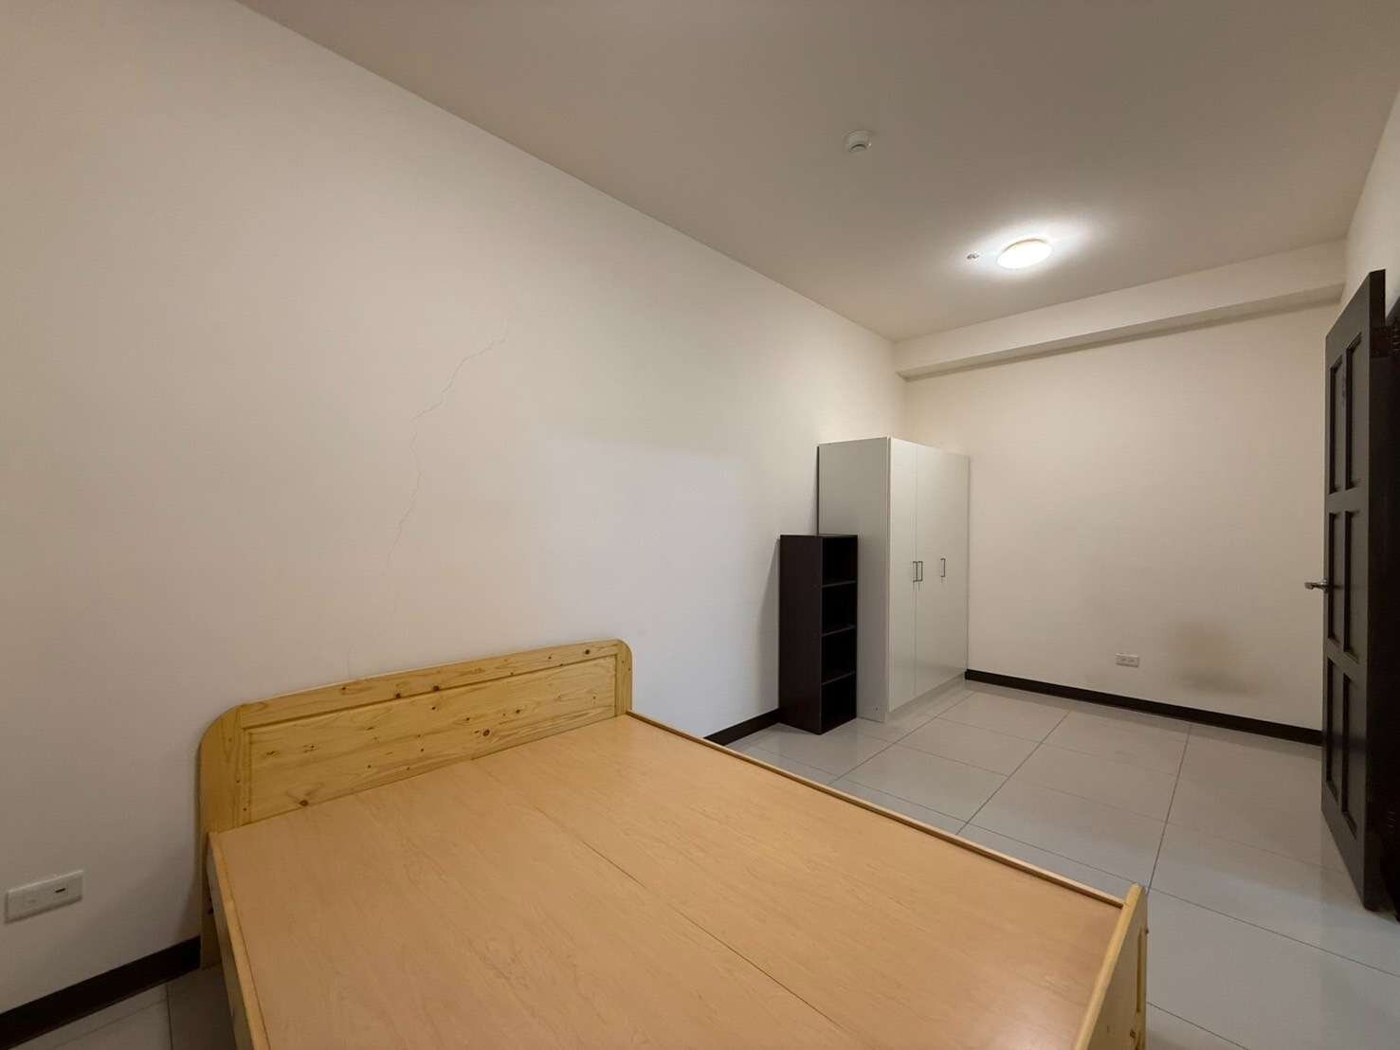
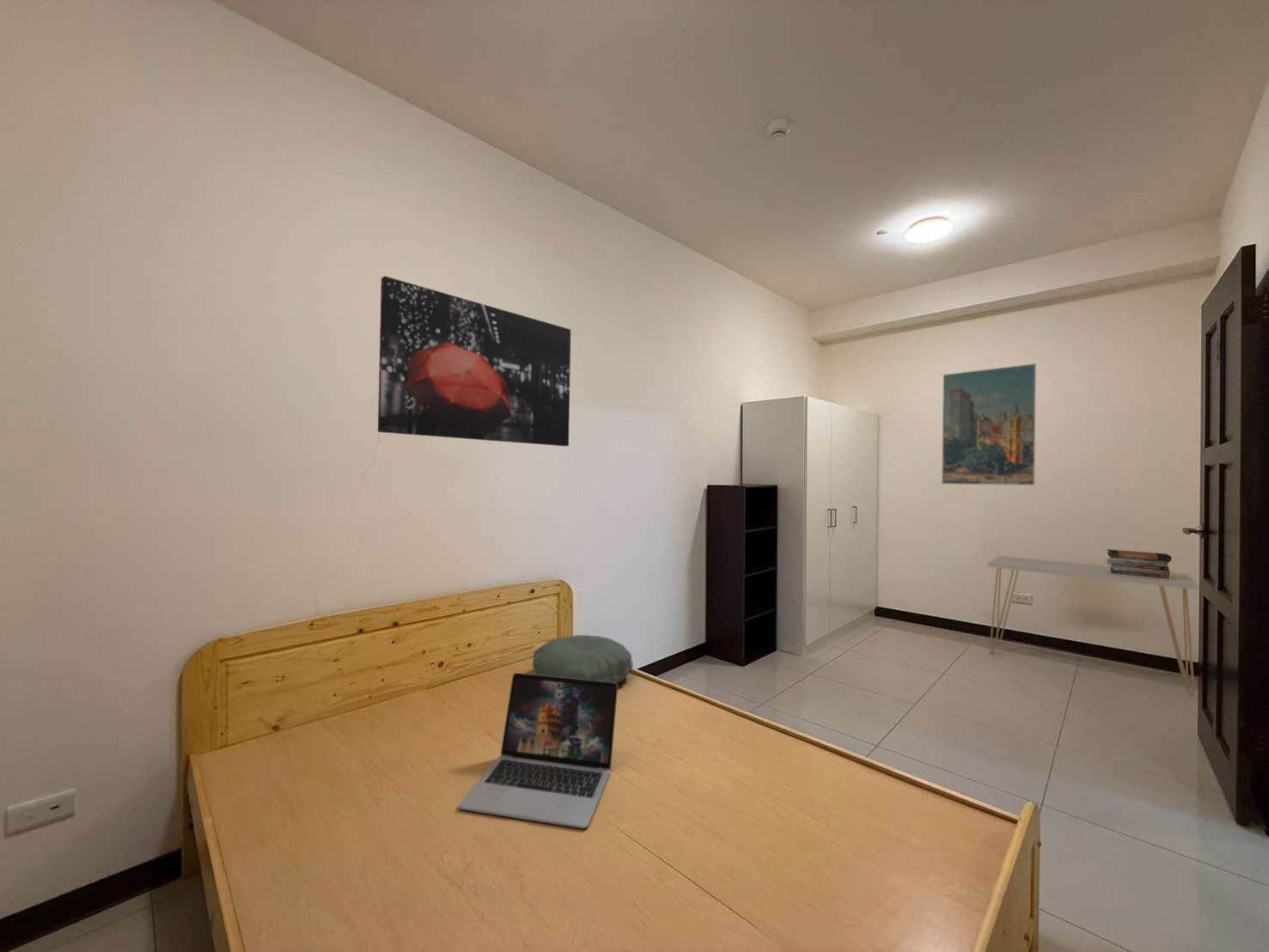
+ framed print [941,363,1037,486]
+ wall art [377,275,571,447]
+ pillow [532,634,634,684]
+ book stack [1105,548,1172,580]
+ laptop [458,672,619,829]
+ console table [987,555,1199,696]
